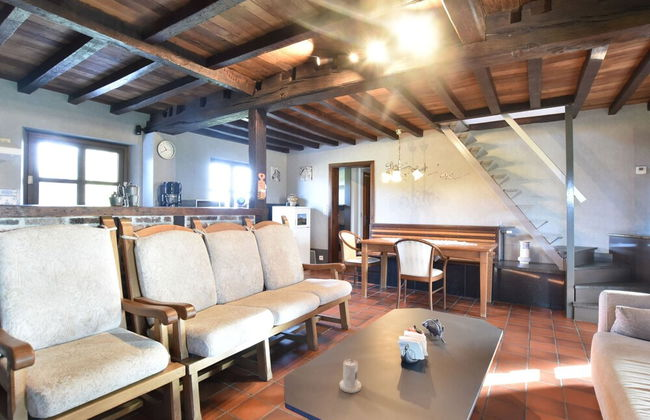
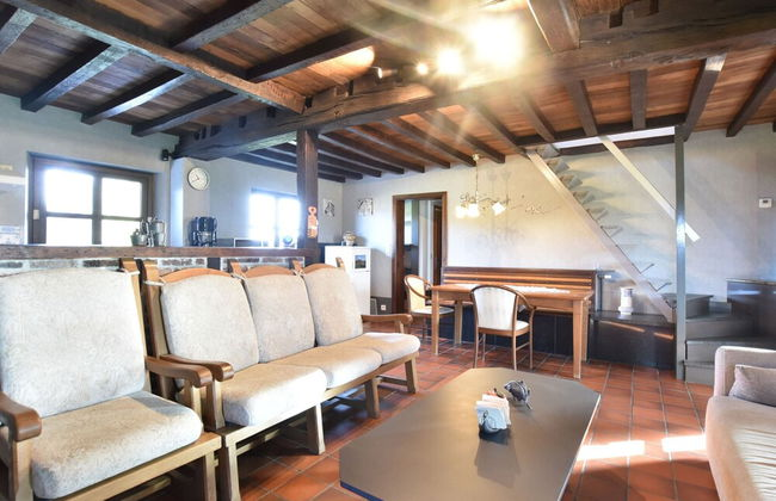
- candle [339,357,362,394]
